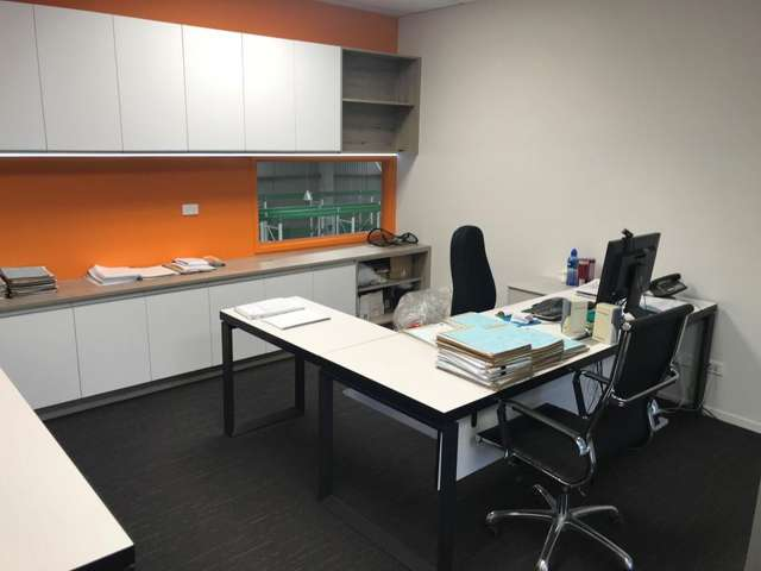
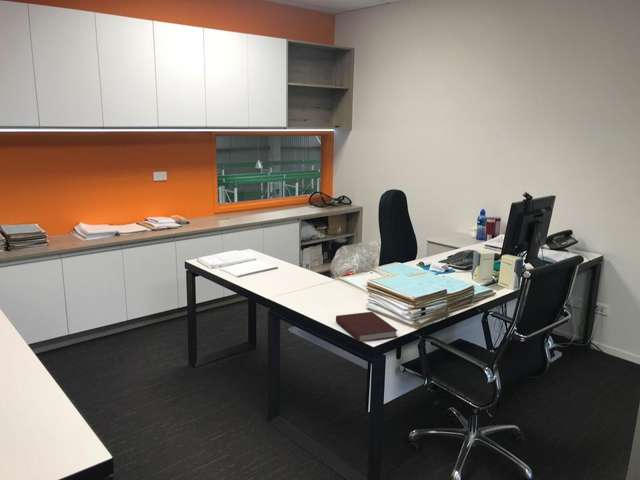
+ notebook [335,311,399,343]
